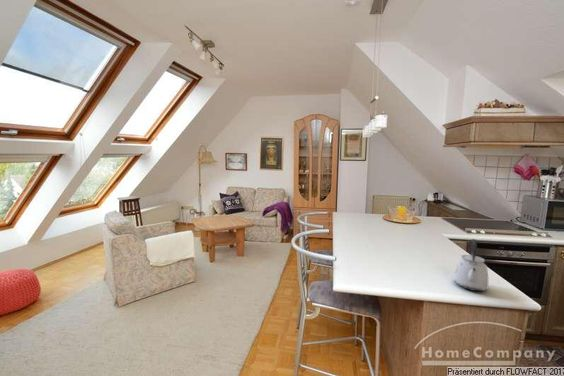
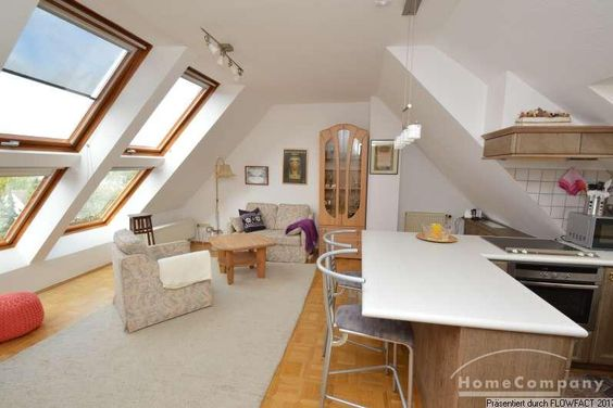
- kettle [453,238,489,292]
